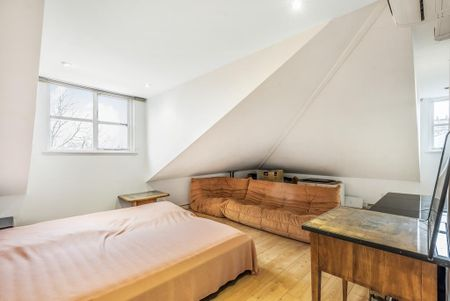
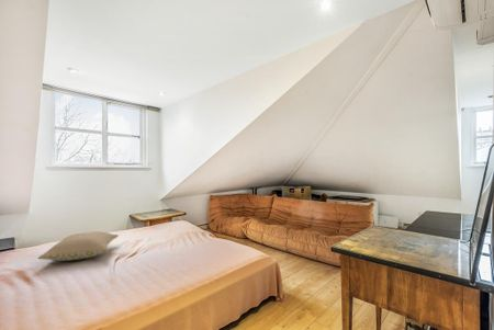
+ pillow [36,230,120,262]
